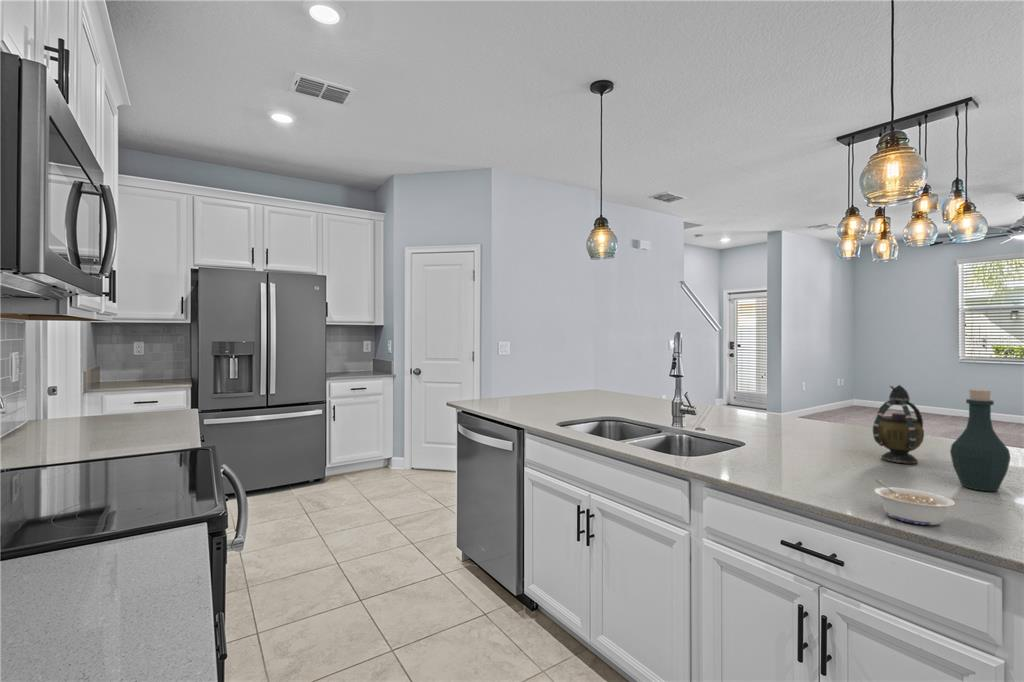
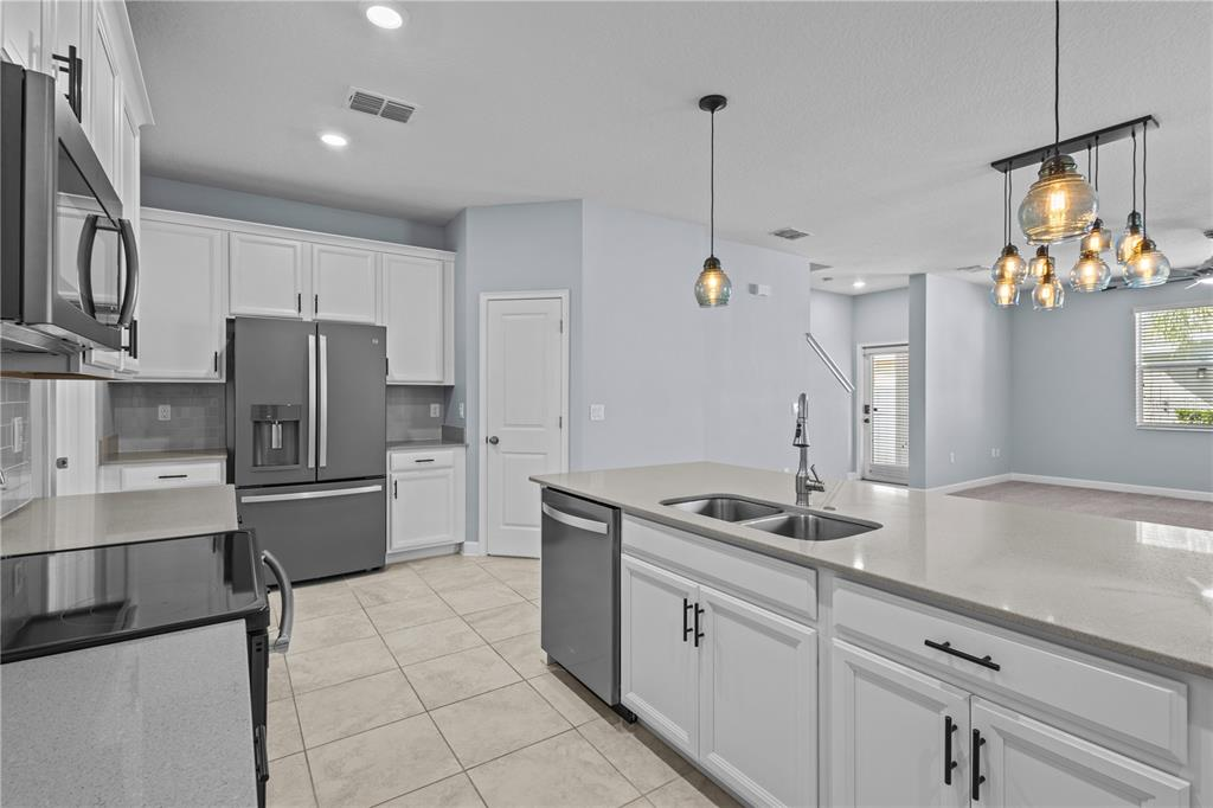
- teapot [872,384,925,464]
- bottle [949,388,1012,492]
- legume [873,478,956,526]
